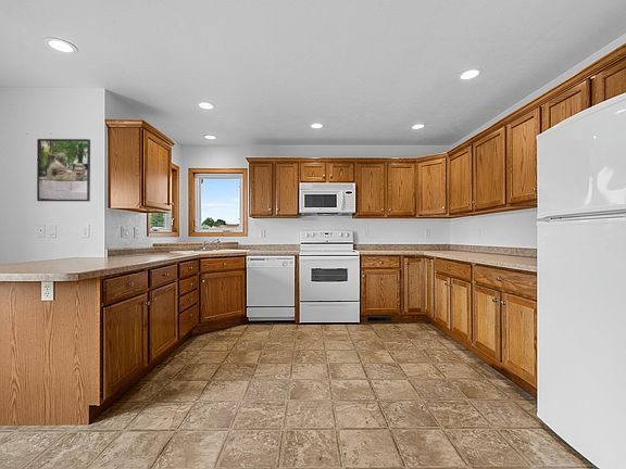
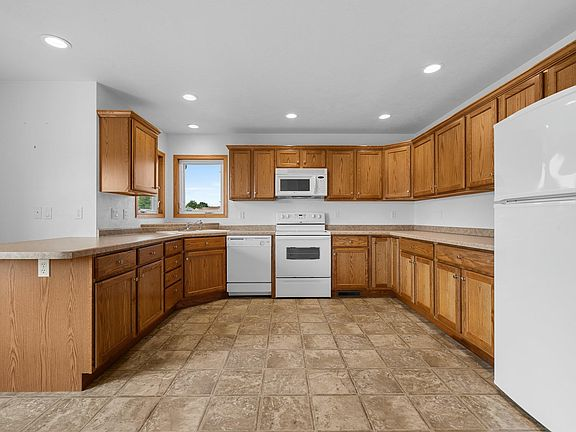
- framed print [36,138,91,203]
